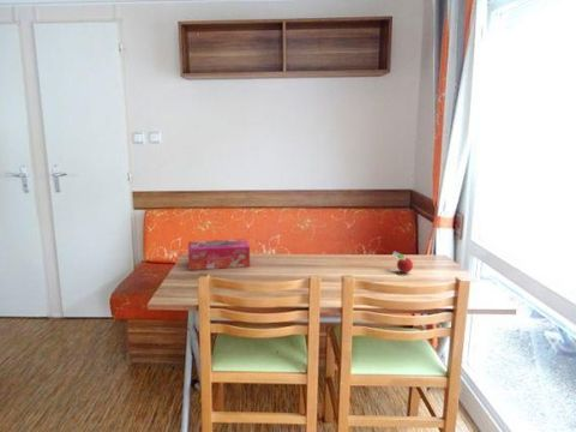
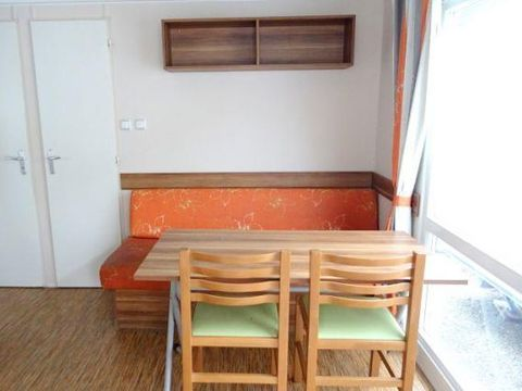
- tissue box [187,238,251,271]
- fruit [391,250,414,274]
